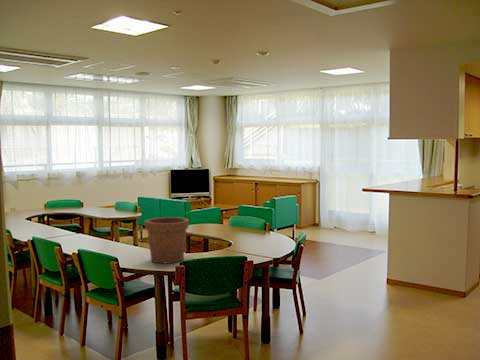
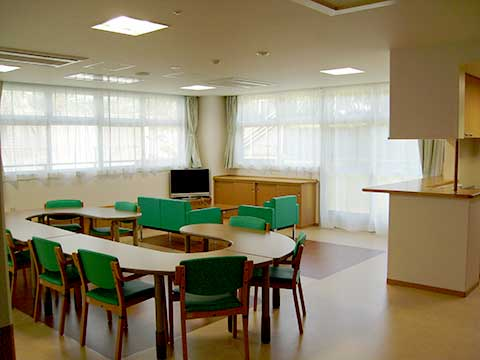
- flower pot [144,216,190,264]
